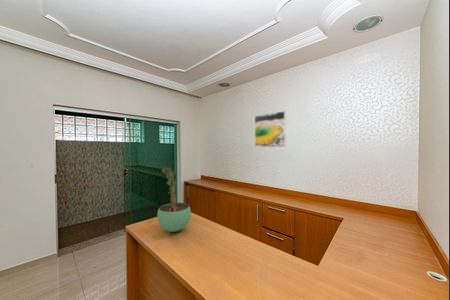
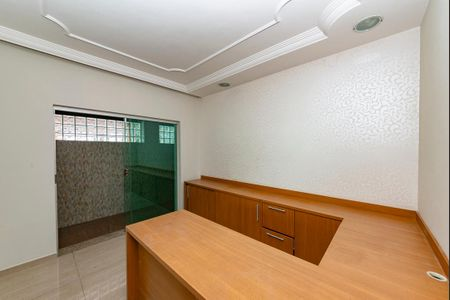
- potted plant [156,166,192,233]
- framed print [254,110,287,148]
